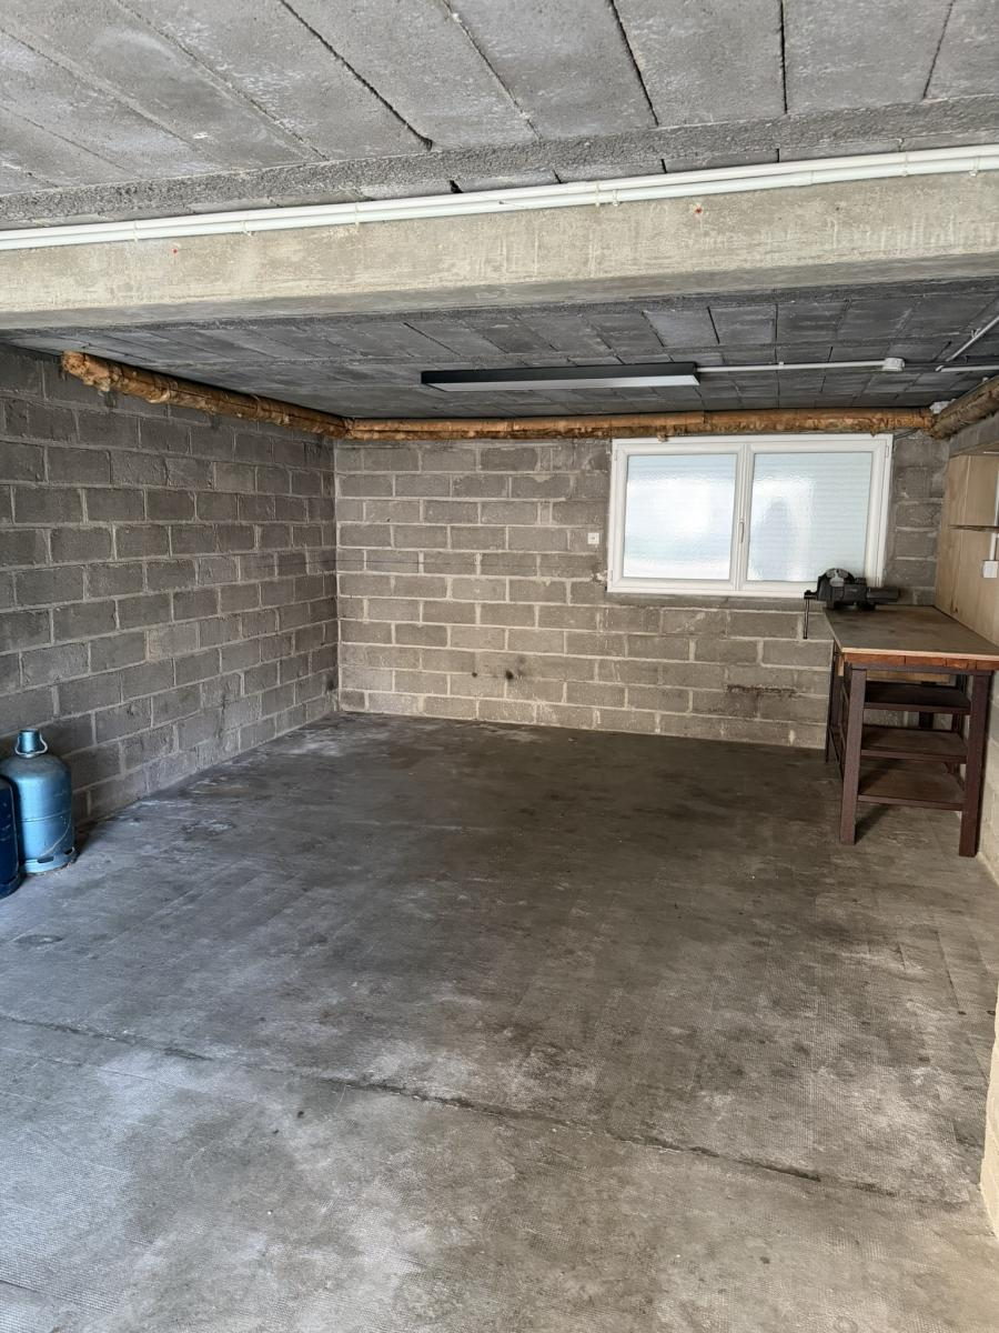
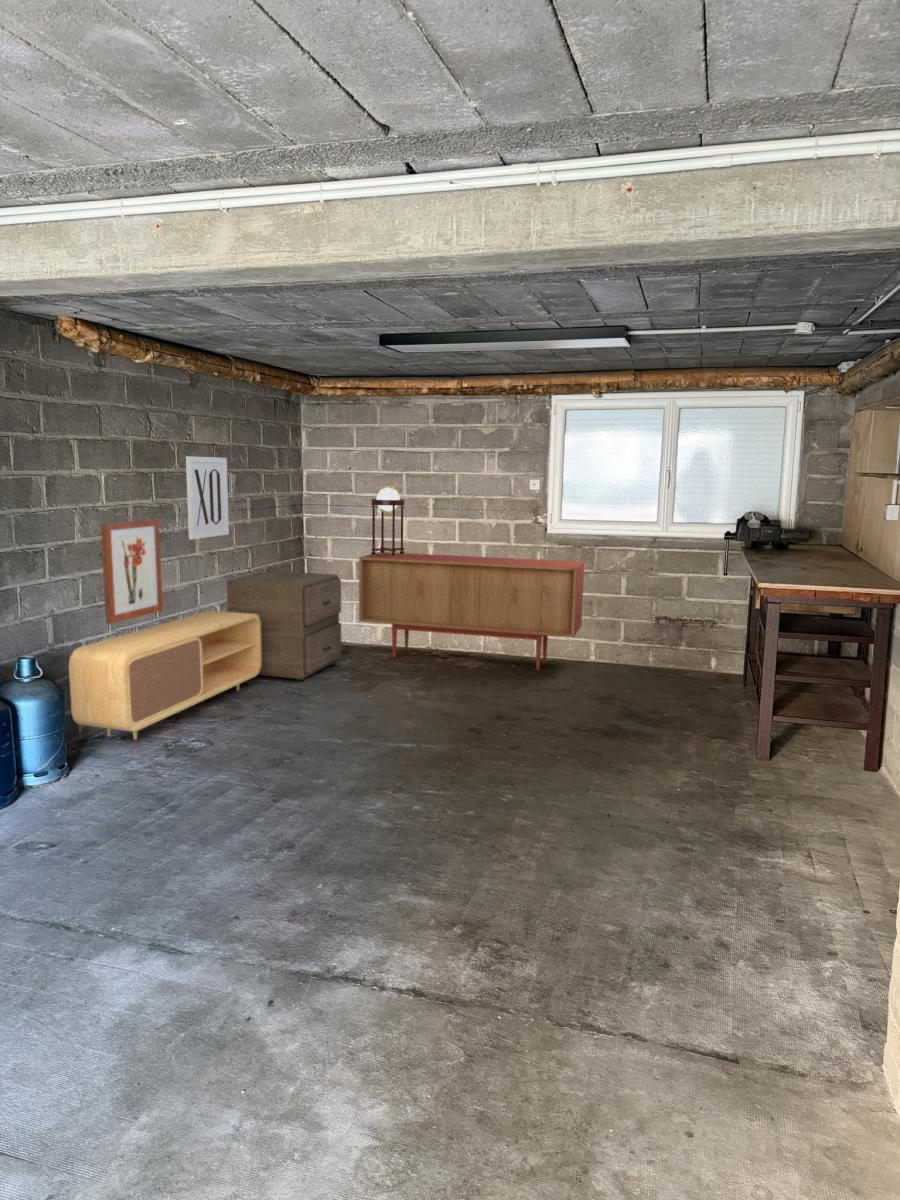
+ wall art [185,455,230,541]
+ wall art [99,518,164,625]
+ filing cabinet [226,570,342,682]
+ tv stand [68,610,262,741]
+ table lamp [370,485,405,557]
+ sideboard [358,551,585,671]
